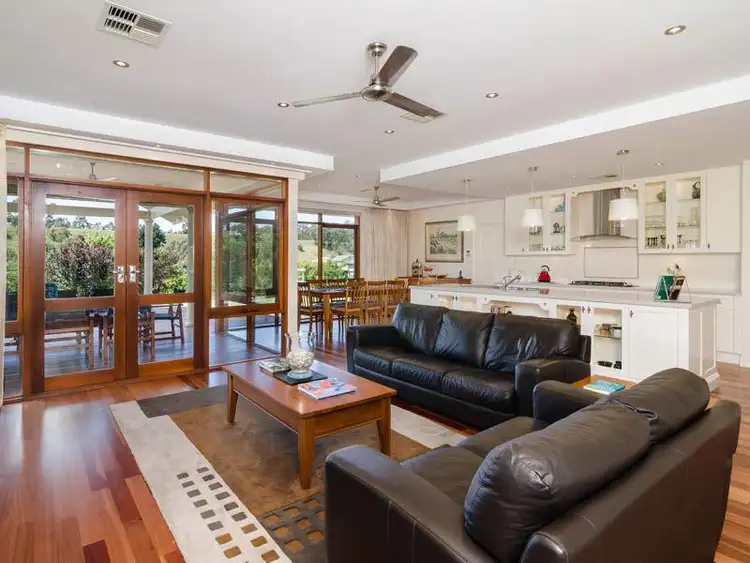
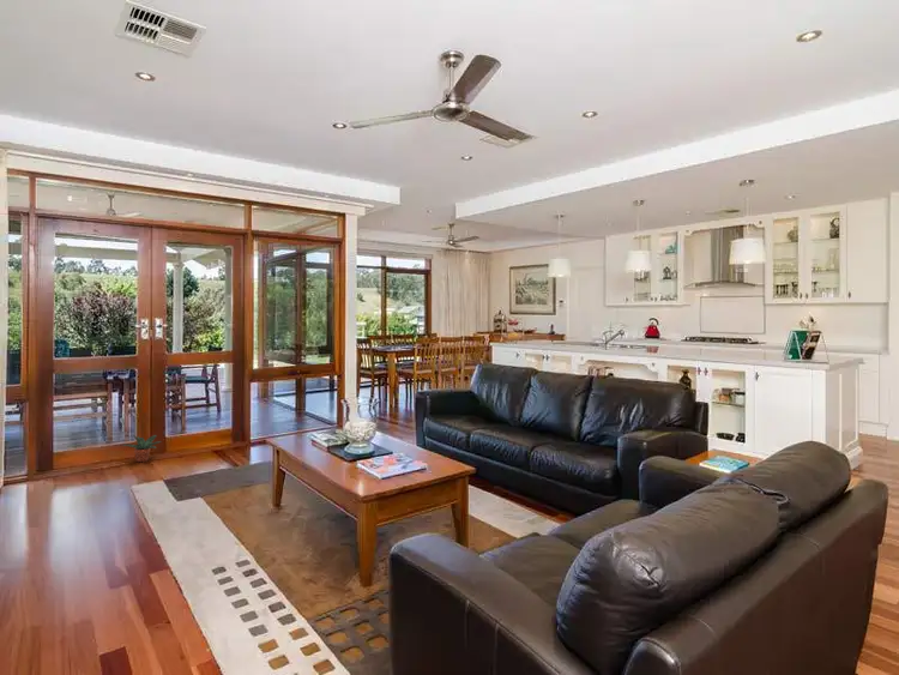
+ potted plant [121,433,163,463]
